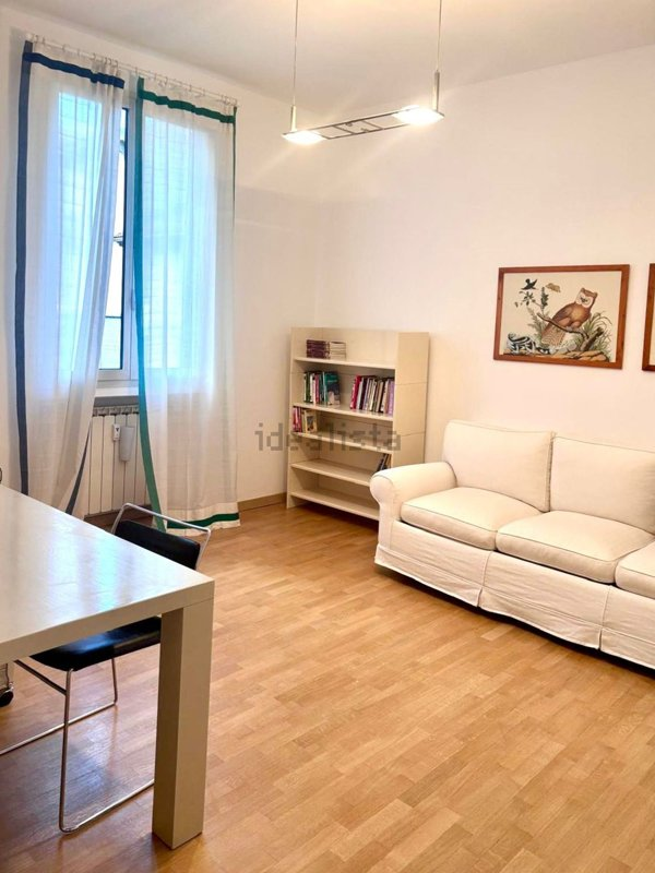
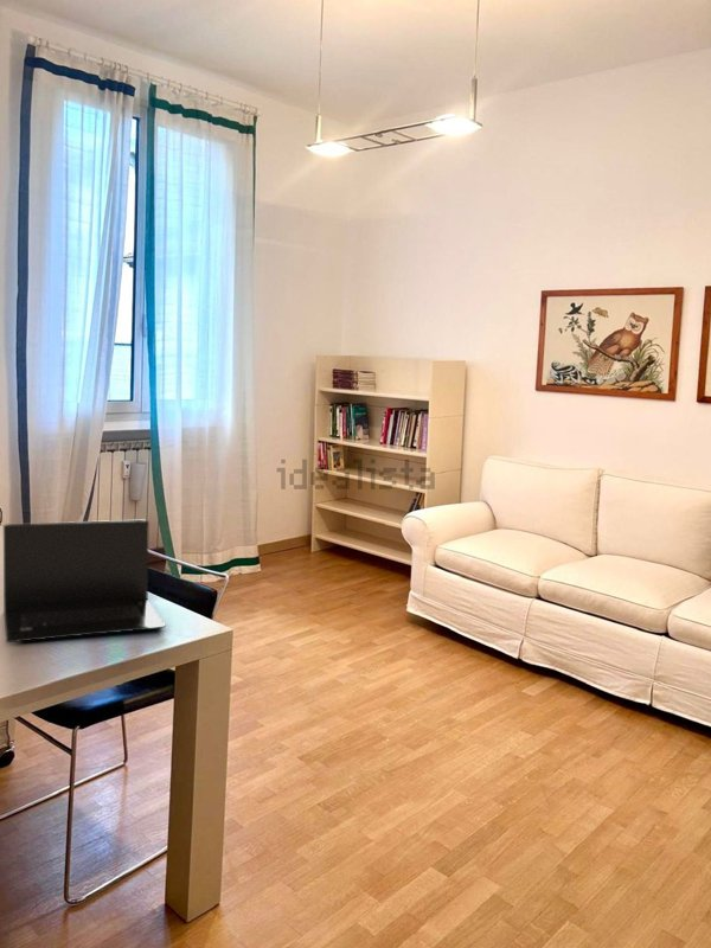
+ laptop [2,518,166,643]
